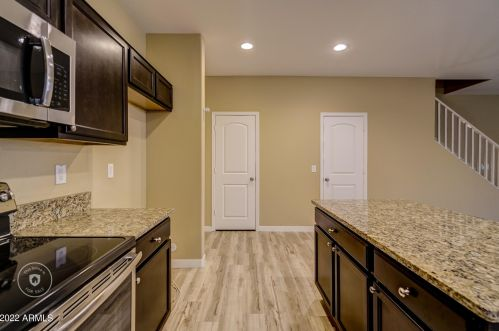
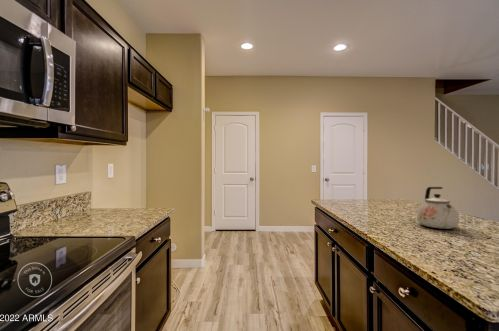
+ kettle [416,186,460,230]
